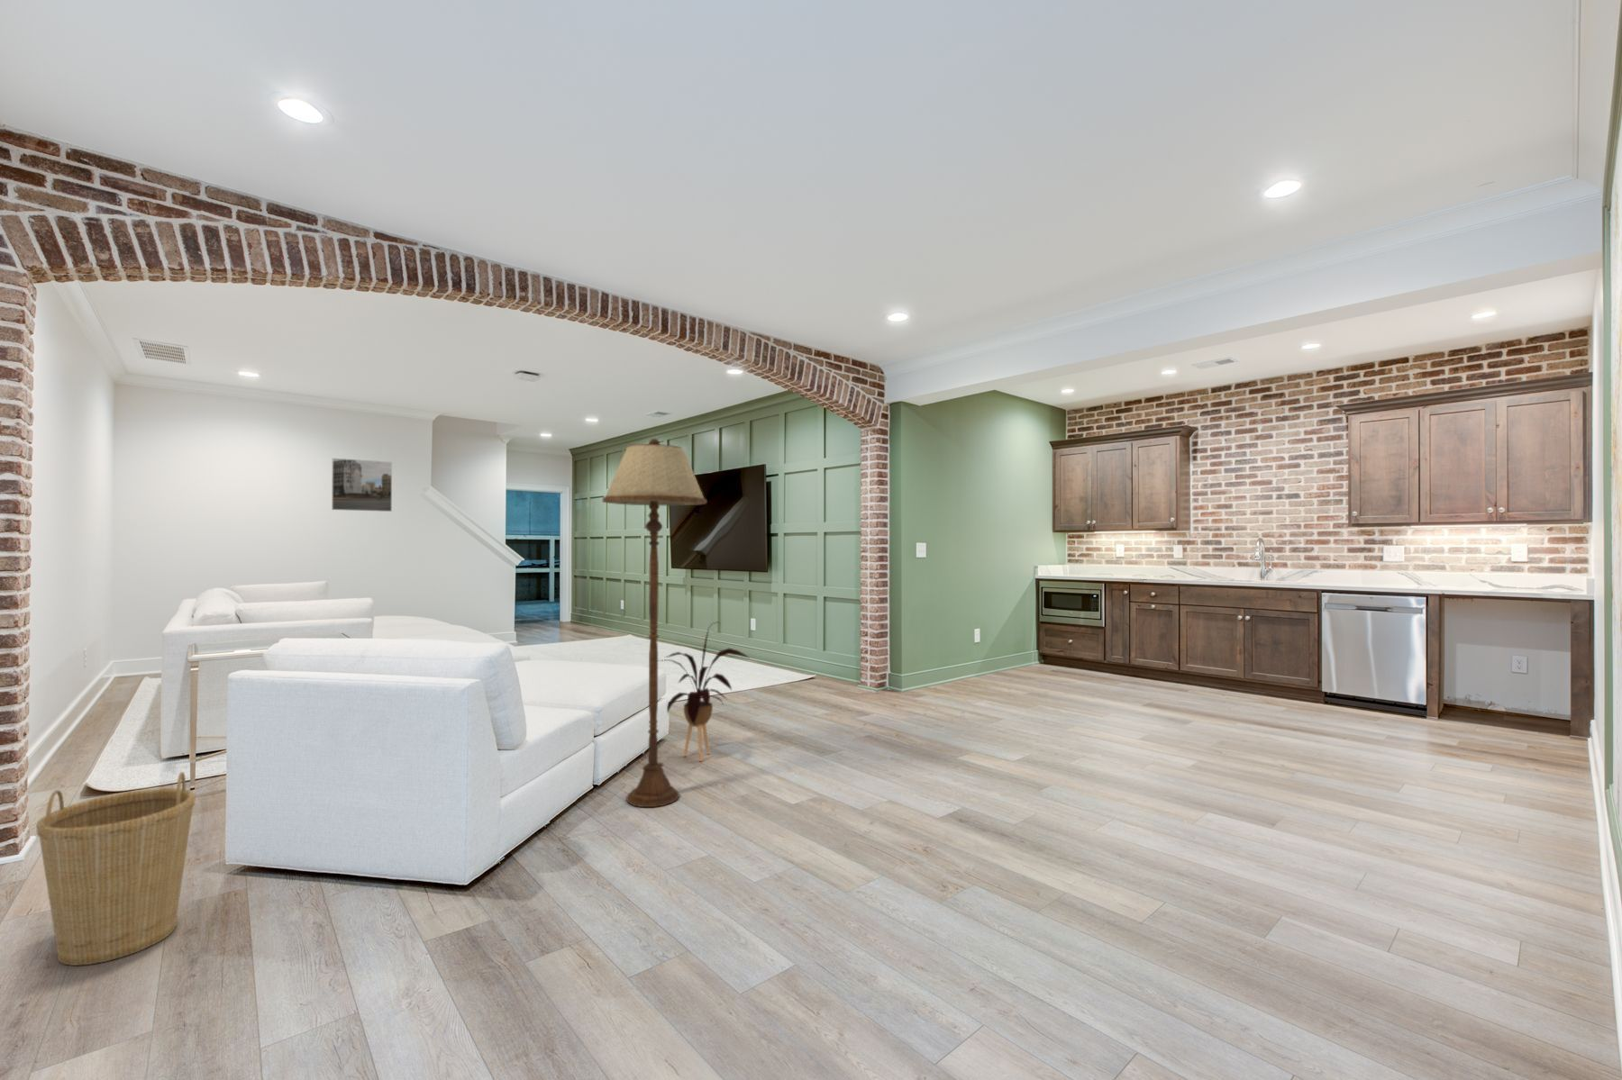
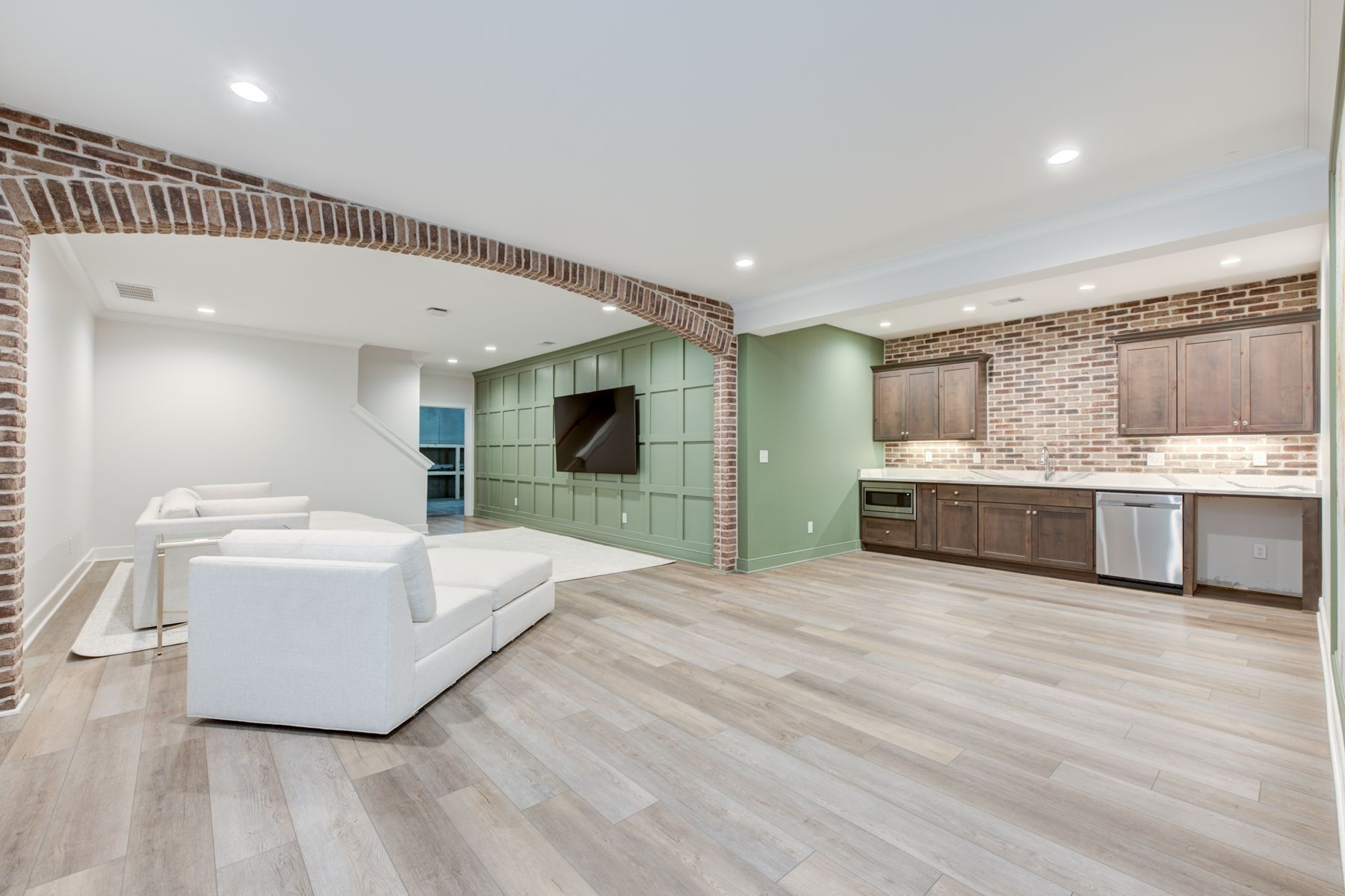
- house plant [657,622,750,762]
- basket [35,771,195,967]
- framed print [330,458,393,512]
- floor lamp [602,438,708,808]
